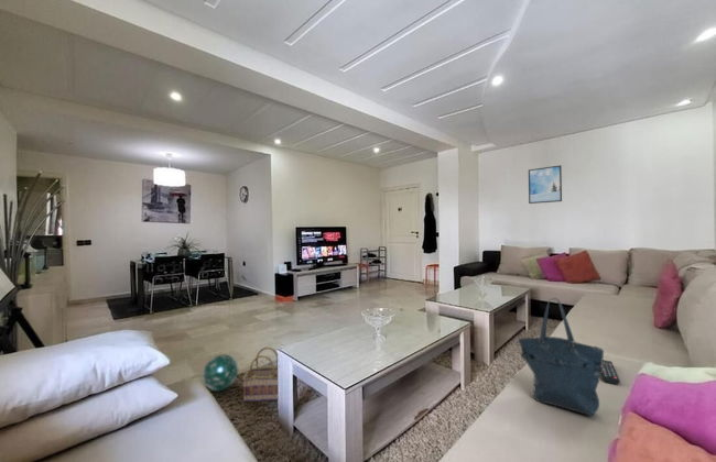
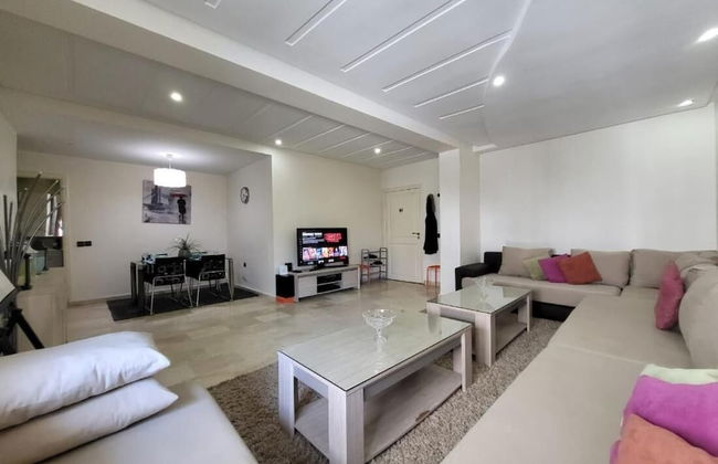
- basket [241,346,279,403]
- tote bag [517,297,605,417]
- remote control [600,359,621,385]
- ball [200,354,239,393]
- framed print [528,164,563,205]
